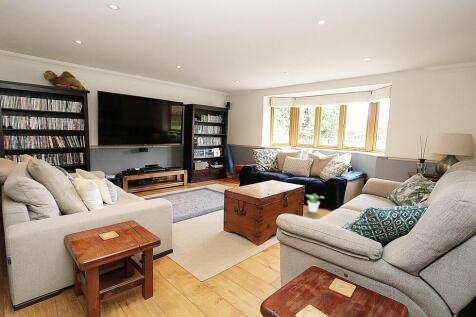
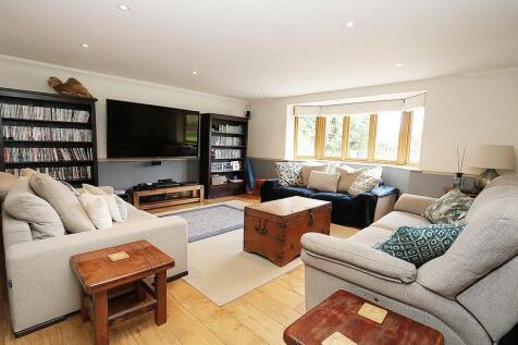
- potted plant [305,193,326,213]
